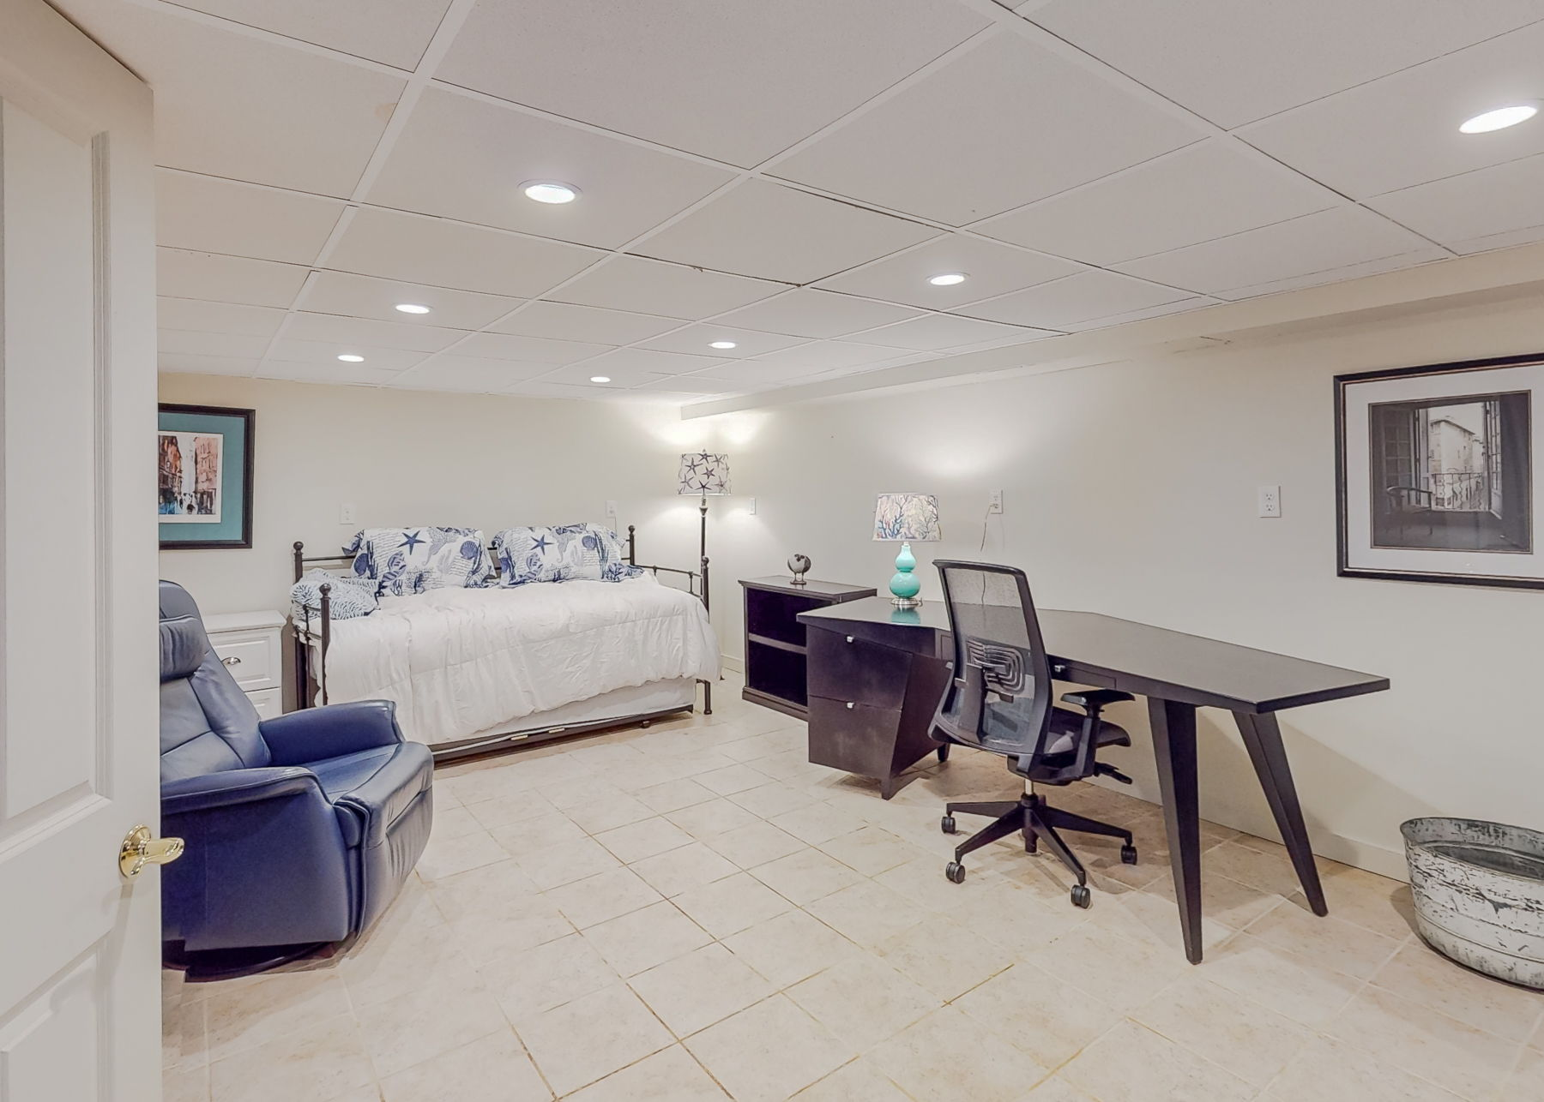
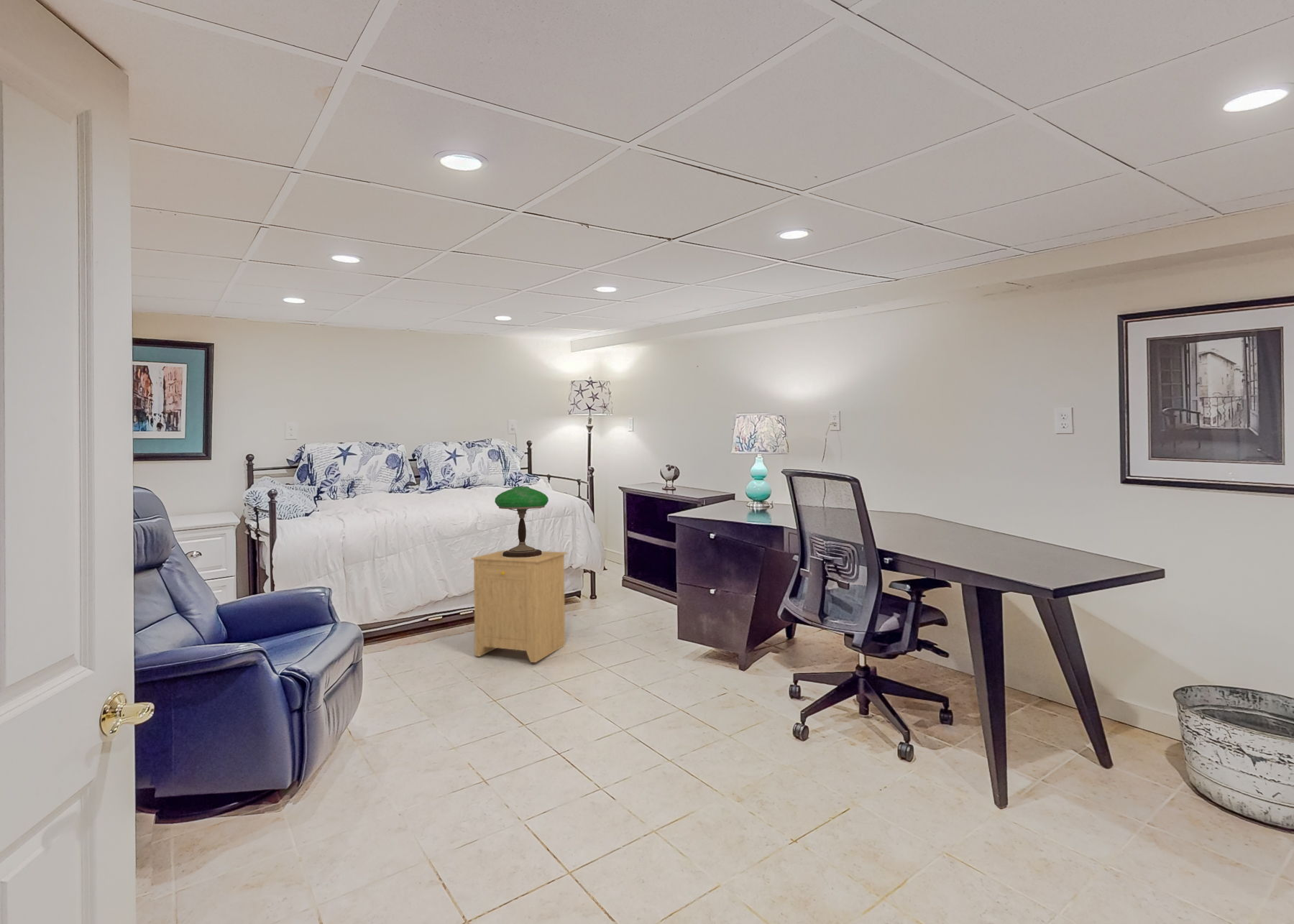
+ side table [470,549,568,663]
+ table lamp [494,486,549,558]
